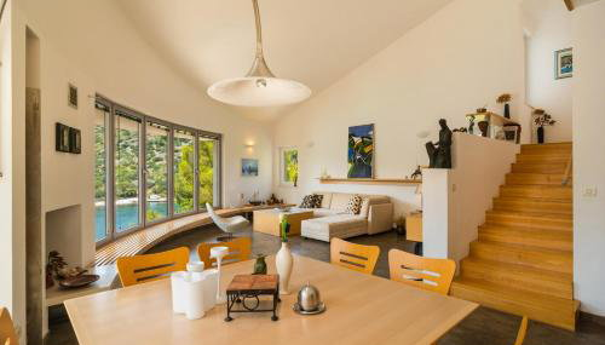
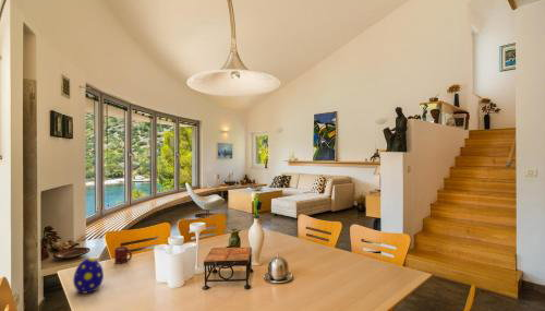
+ cup [113,246,133,265]
+ decorative egg [72,258,105,295]
